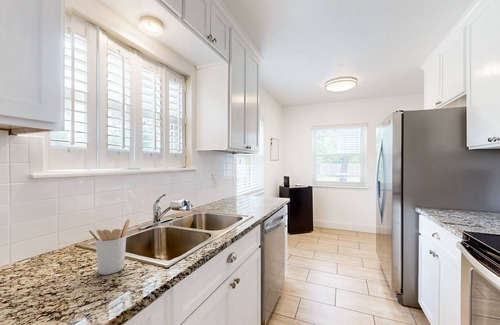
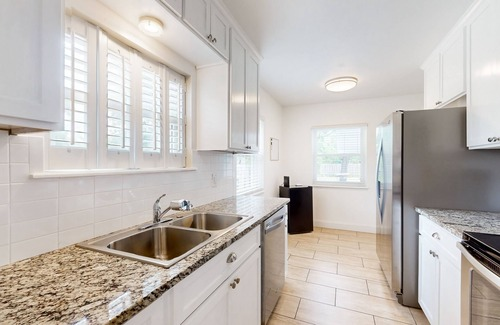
- utensil holder [88,218,131,276]
